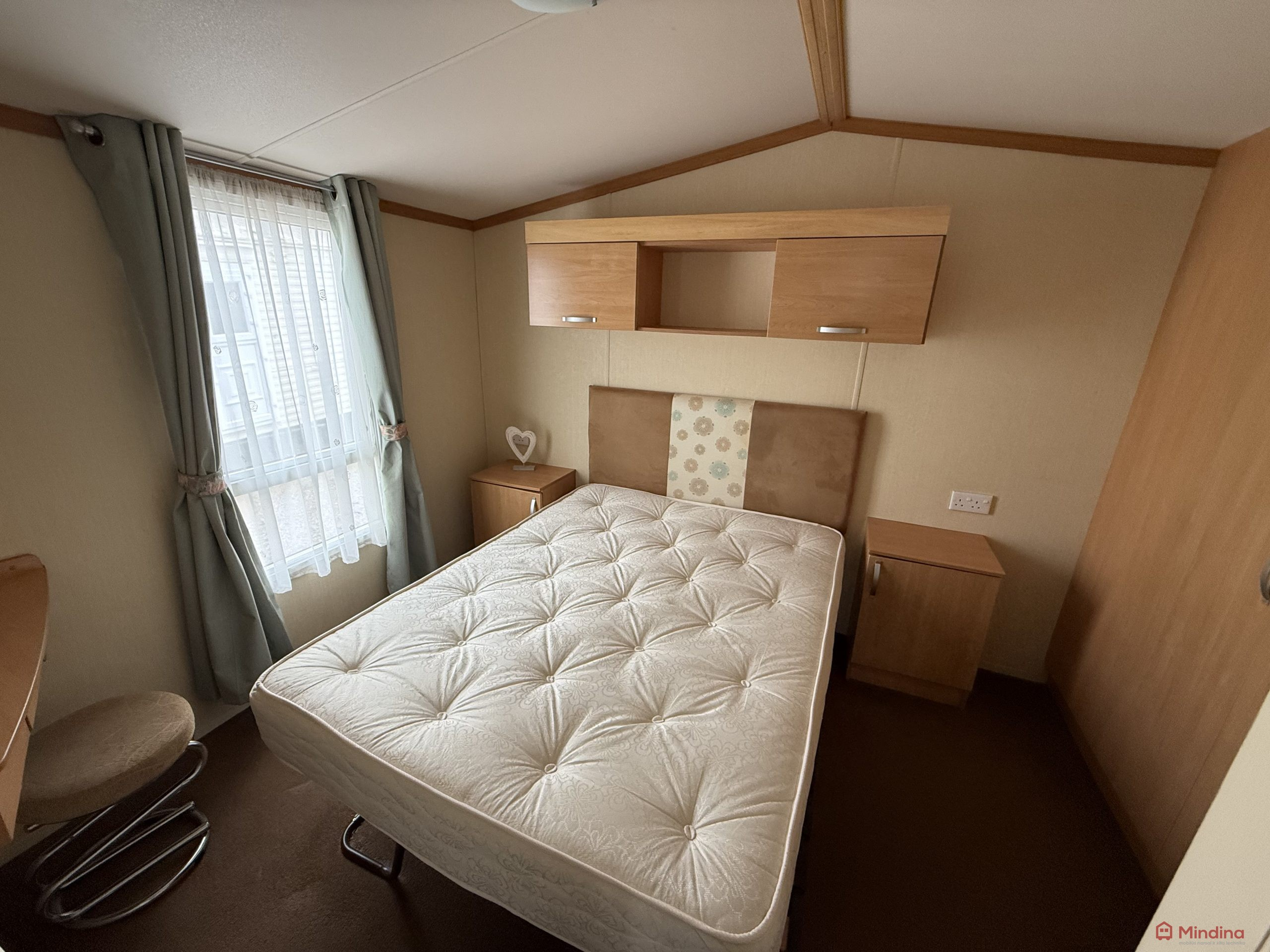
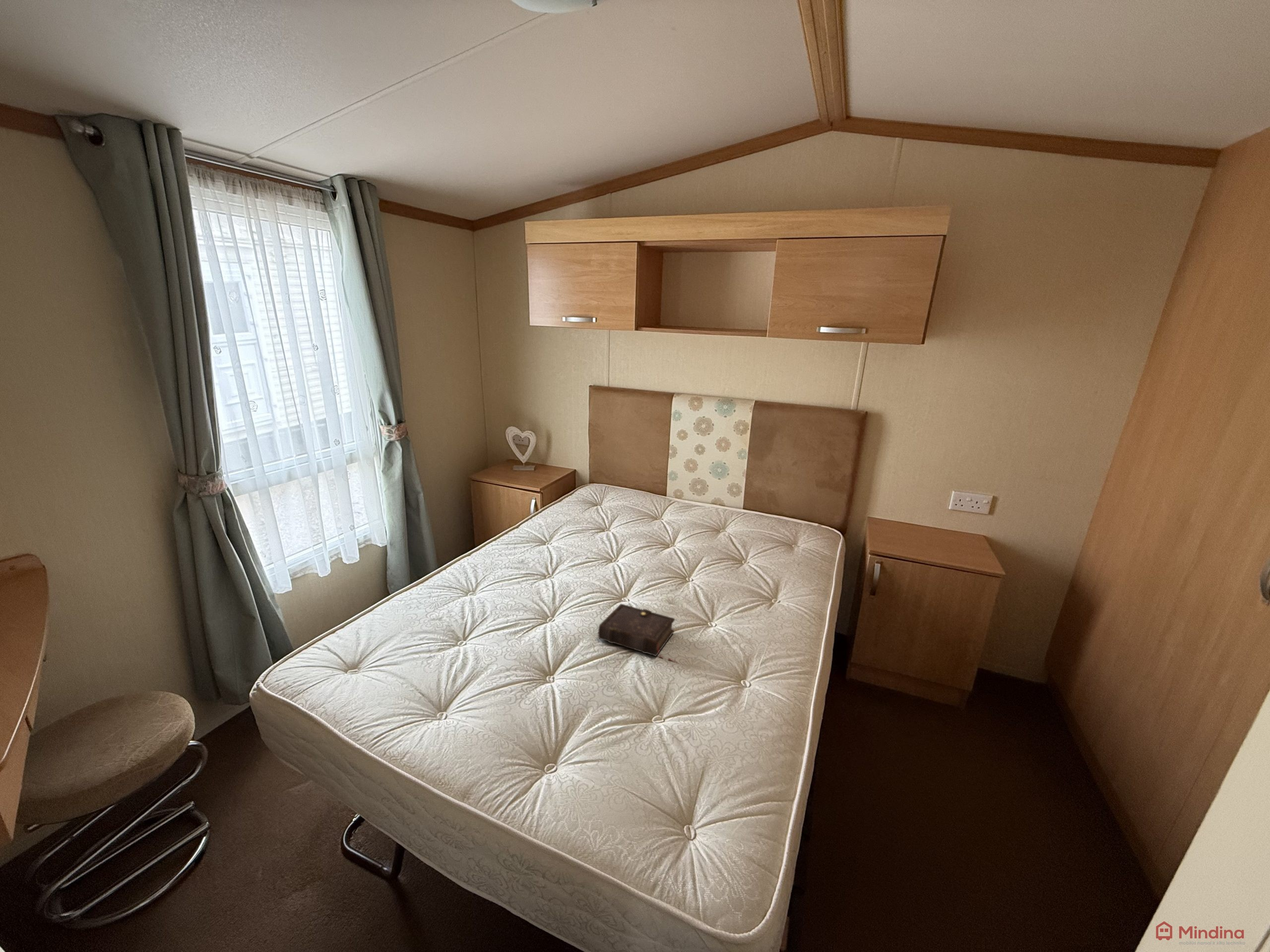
+ book [598,603,678,662]
